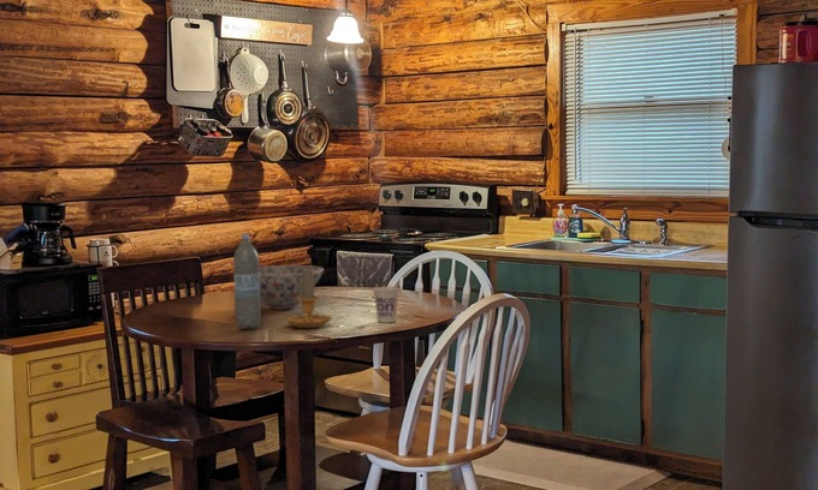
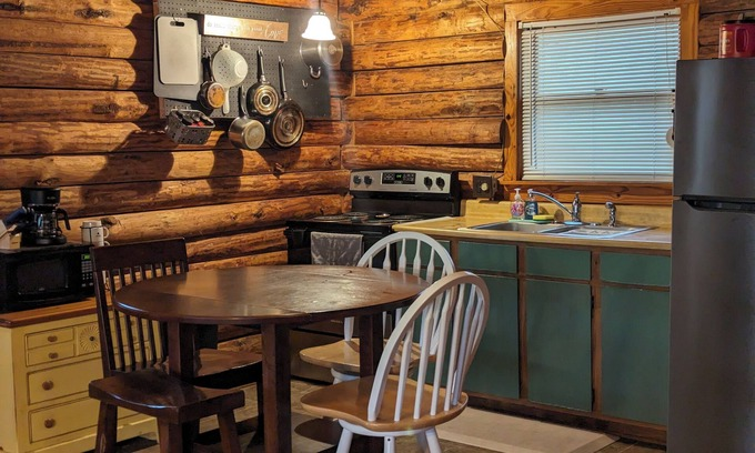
- candle [284,264,333,329]
- cup [372,286,401,324]
- bowl [259,264,325,311]
- water bottle [232,233,262,329]
